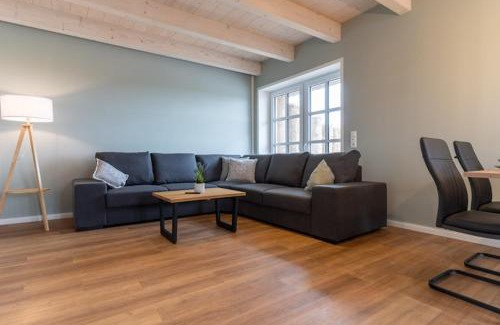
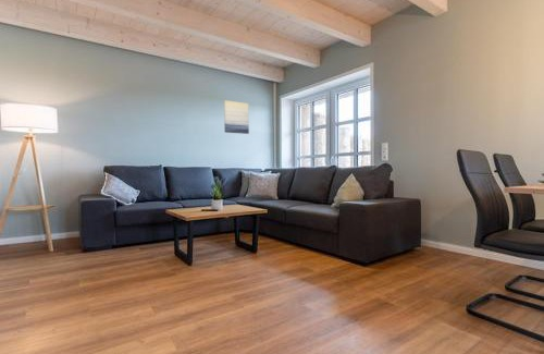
+ wall art [223,99,250,135]
